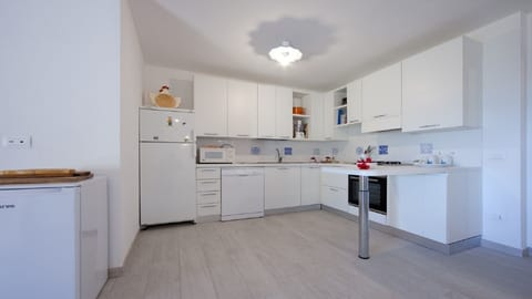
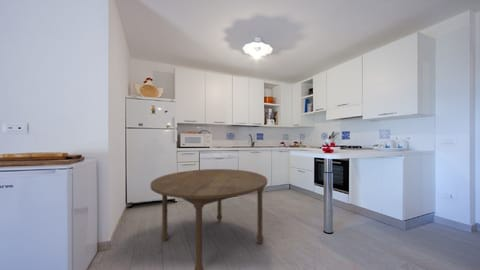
+ dining table [149,168,268,270]
